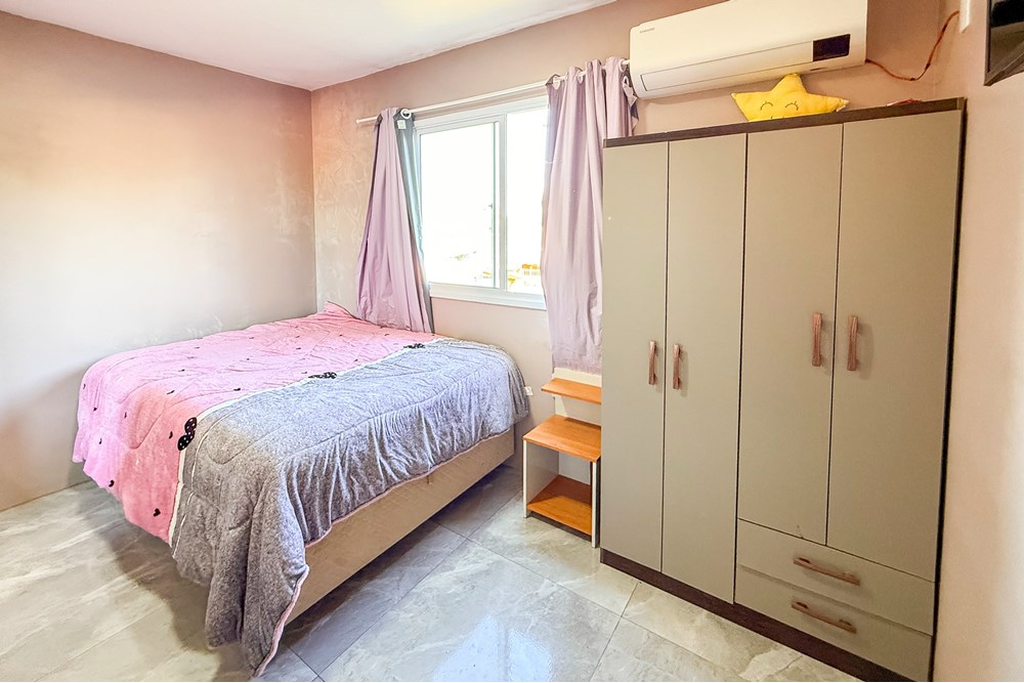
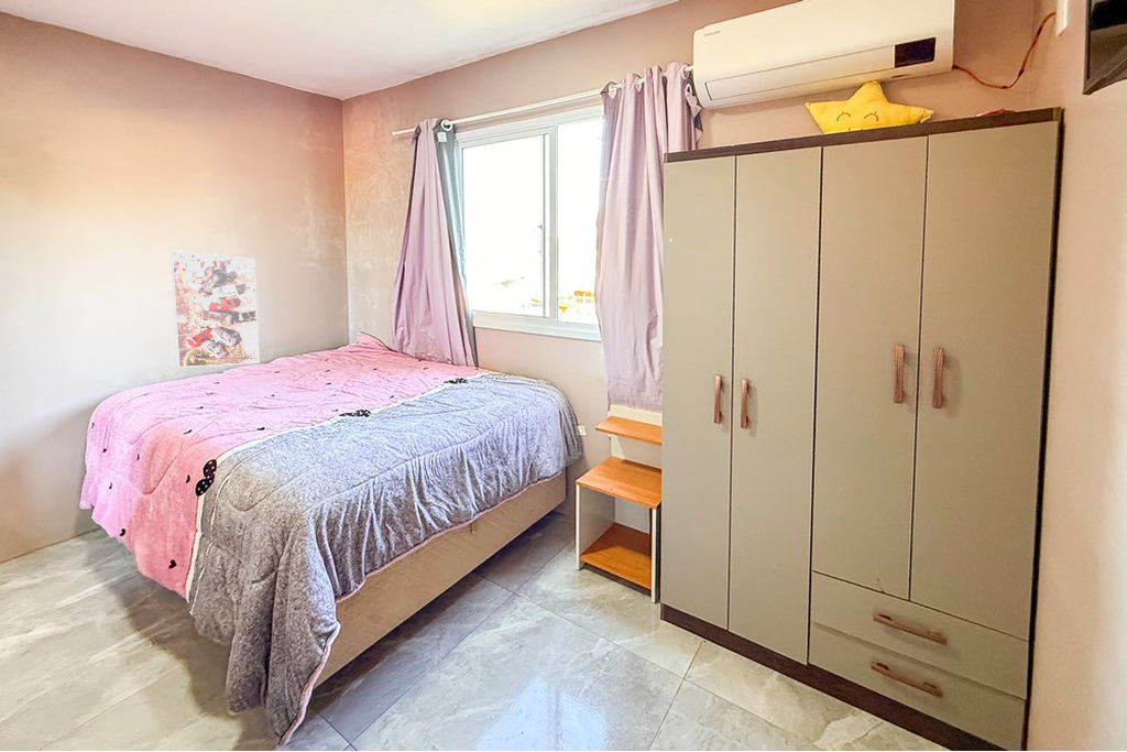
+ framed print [168,250,261,369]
